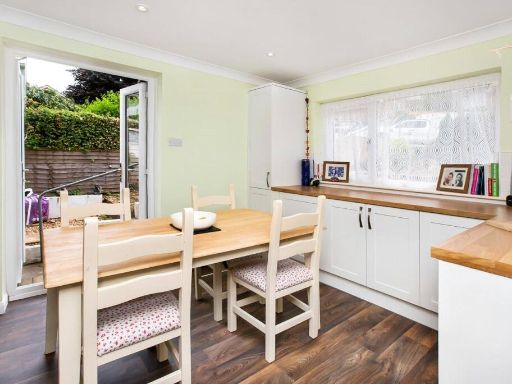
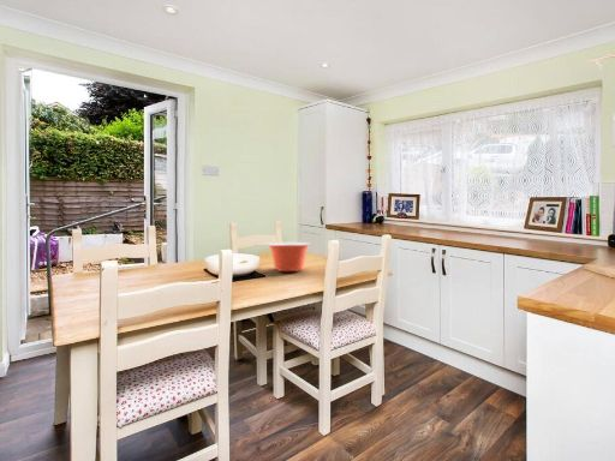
+ mixing bowl [267,241,311,273]
